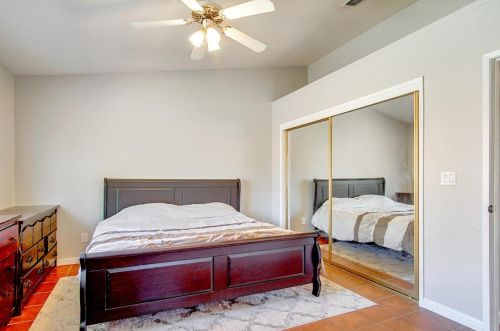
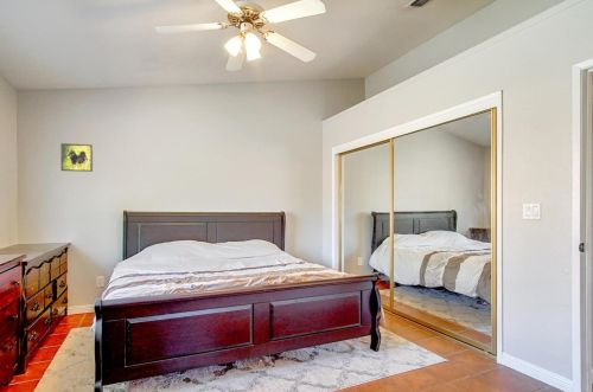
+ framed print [59,142,94,173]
